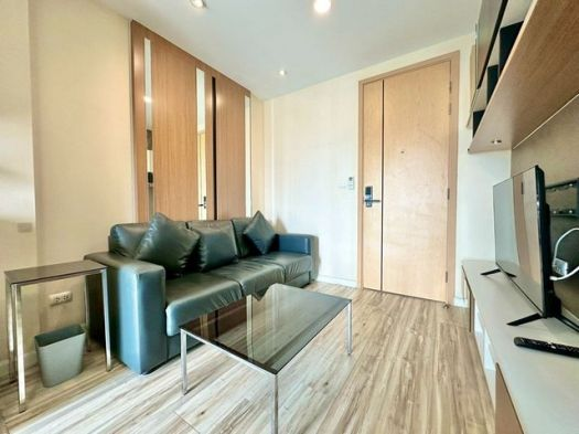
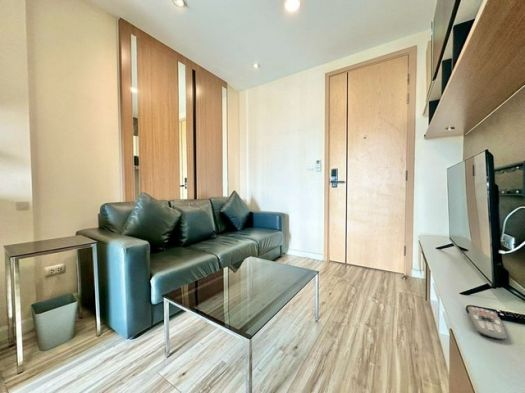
+ remote control [467,306,508,340]
